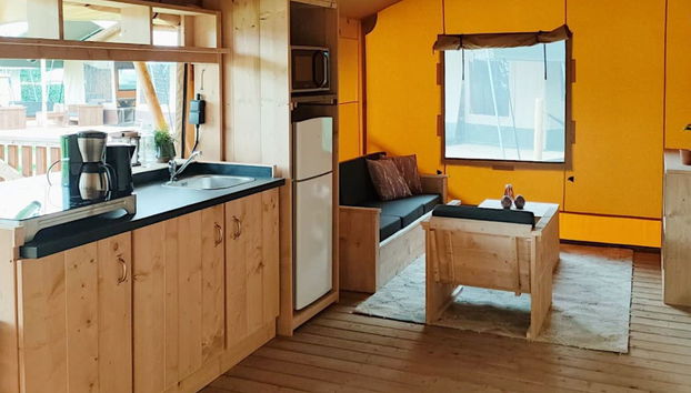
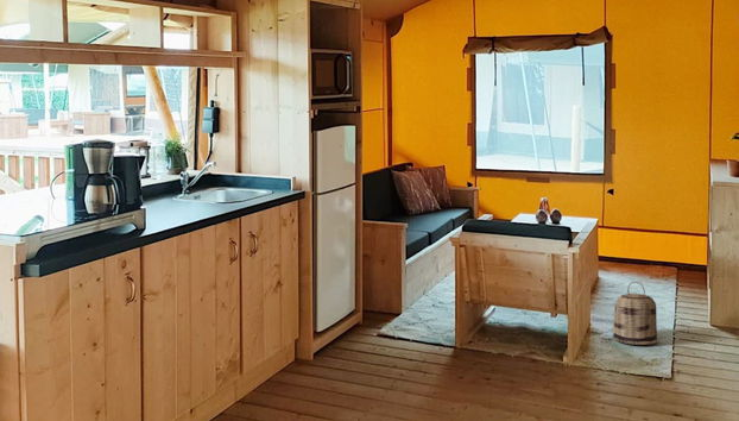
+ basket [612,281,659,346]
